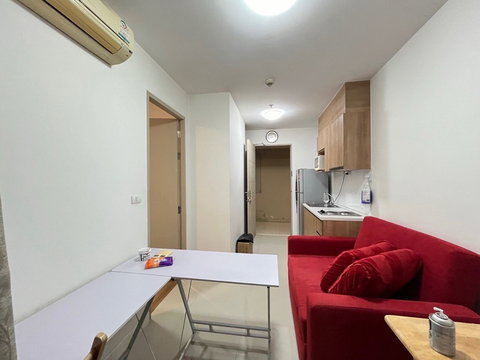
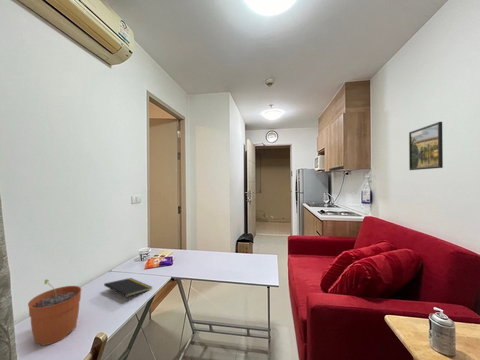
+ plant pot [27,278,82,346]
+ notepad [103,277,153,304]
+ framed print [408,121,444,171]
